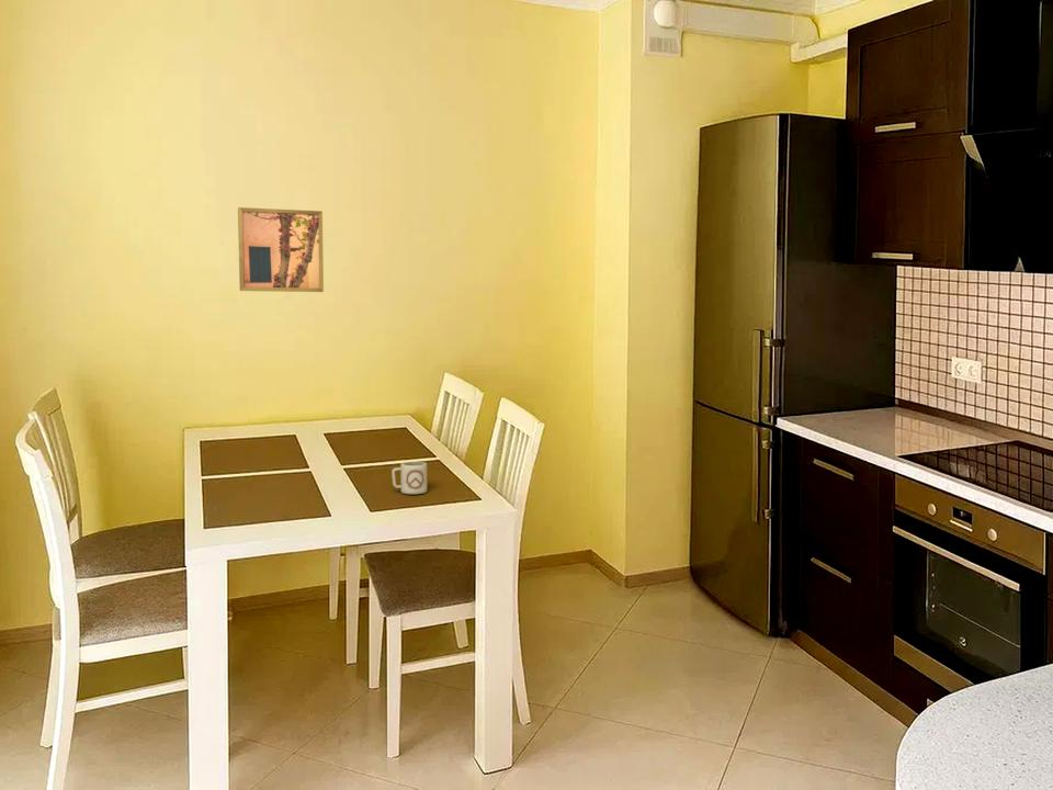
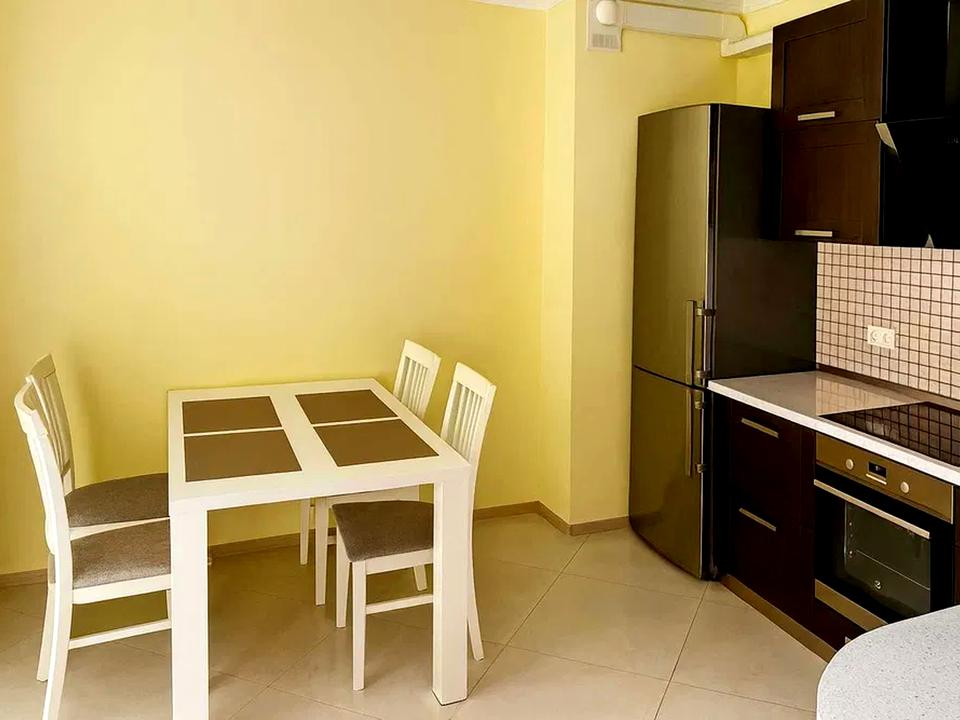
- cup [390,461,428,495]
- wall art [237,206,325,293]
